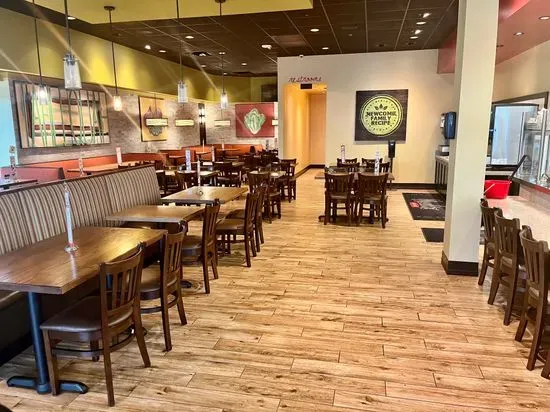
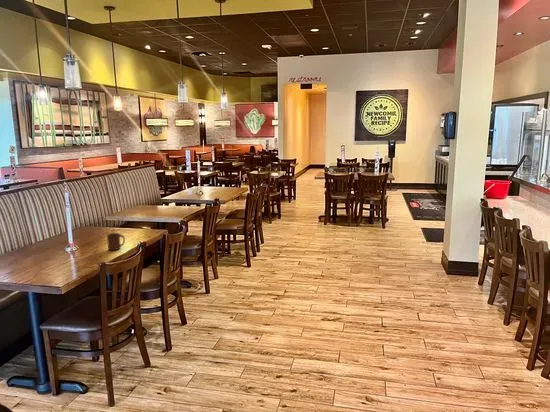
+ cup [106,232,126,251]
